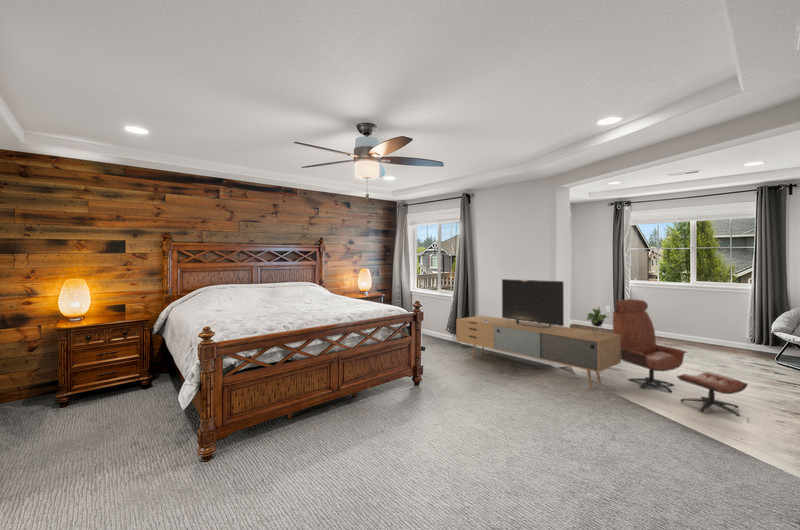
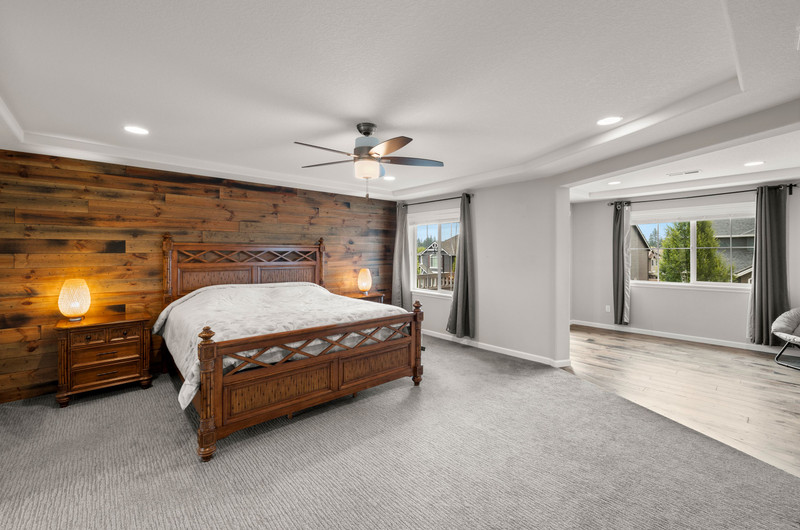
- lounge chair [612,298,749,418]
- media console [455,278,622,389]
